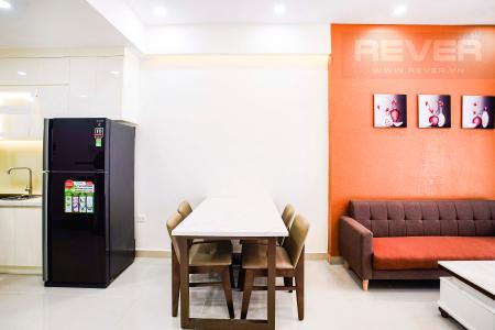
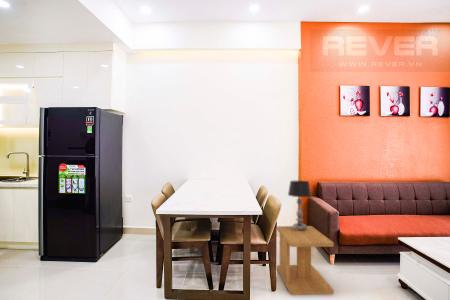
+ table lamp [287,180,313,230]
+ side table [276,225,335,296]
